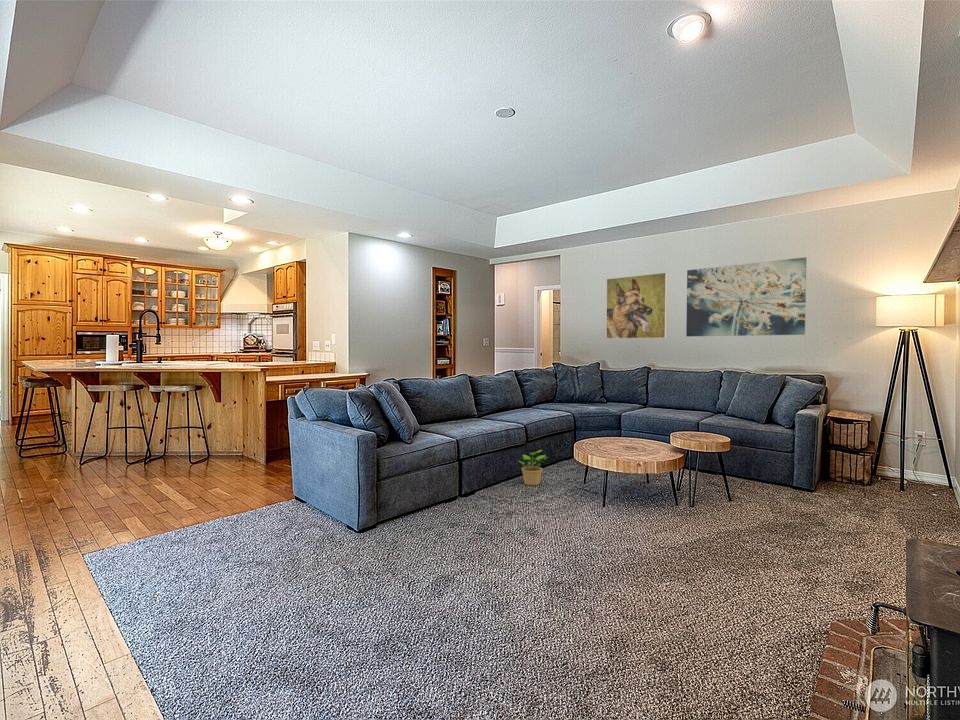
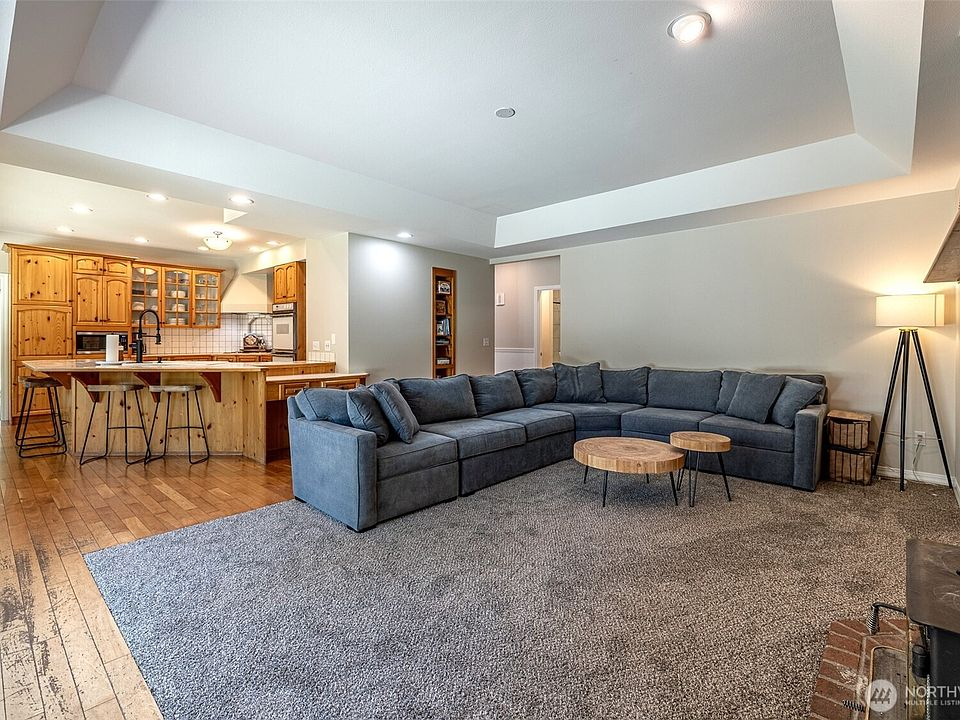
- wall art [685,256,807,337]
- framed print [605,272,668,340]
- potted plant [518,449,549,486]
